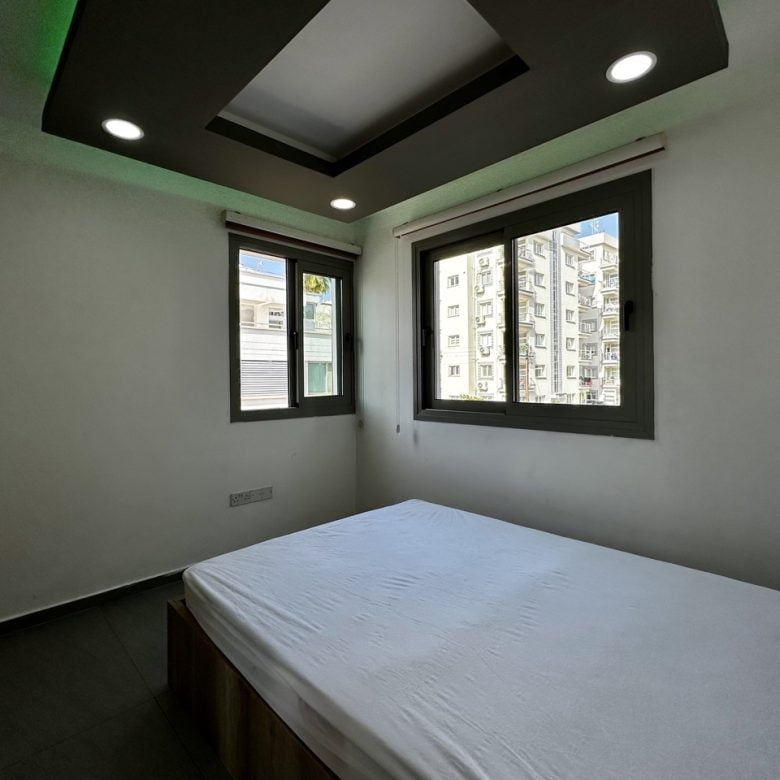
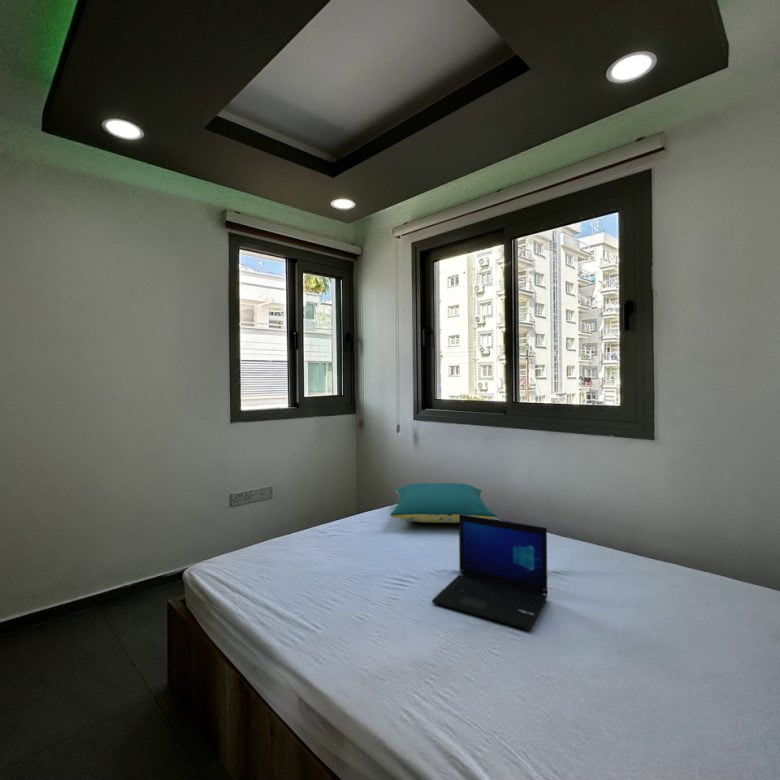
+ laptop [431,514,549,631]
+ pillow [389,482,497,524]
